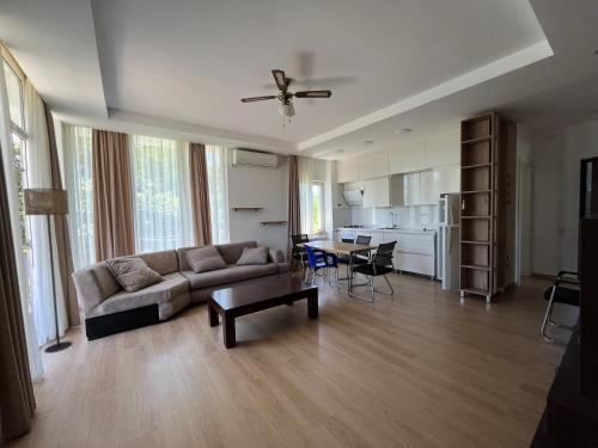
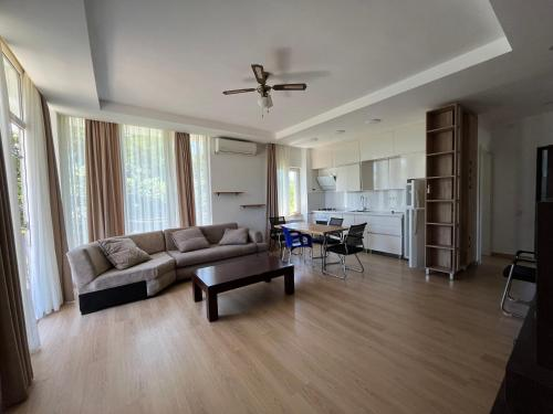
- floor lamp [22,188,73,354]
